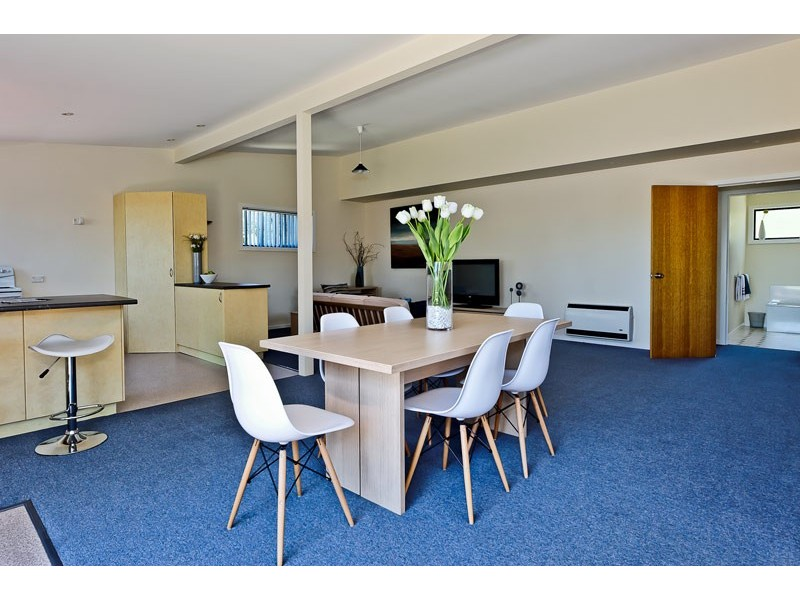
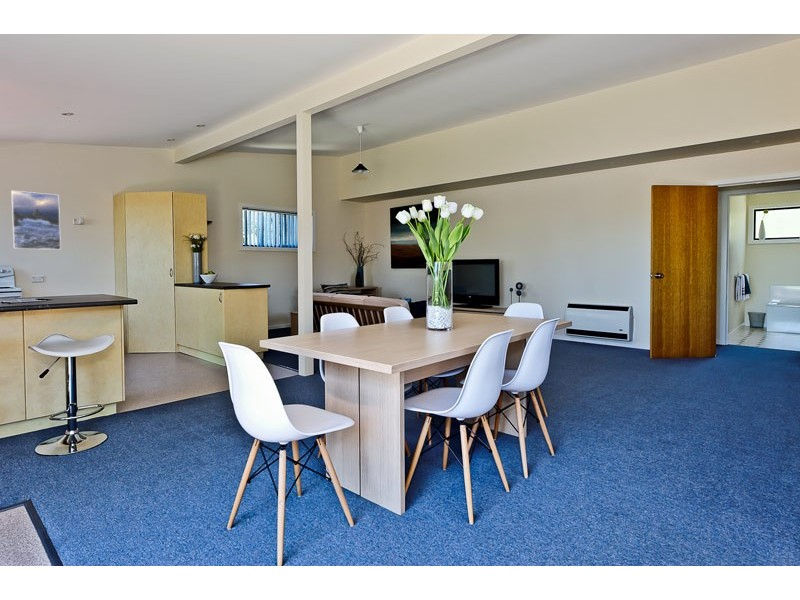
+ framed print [10,190,62,251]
